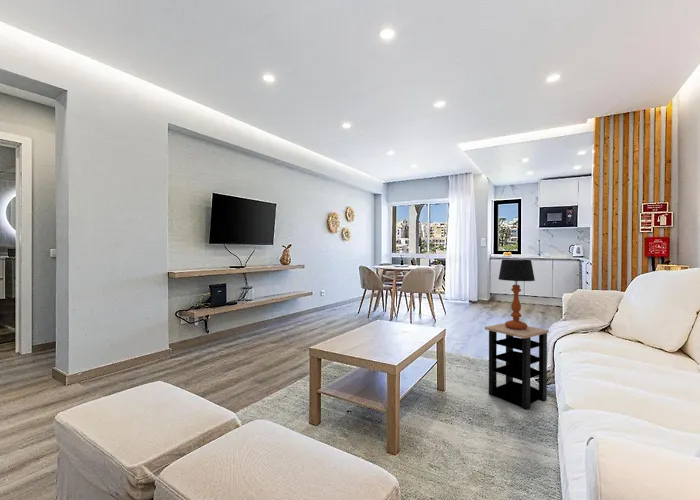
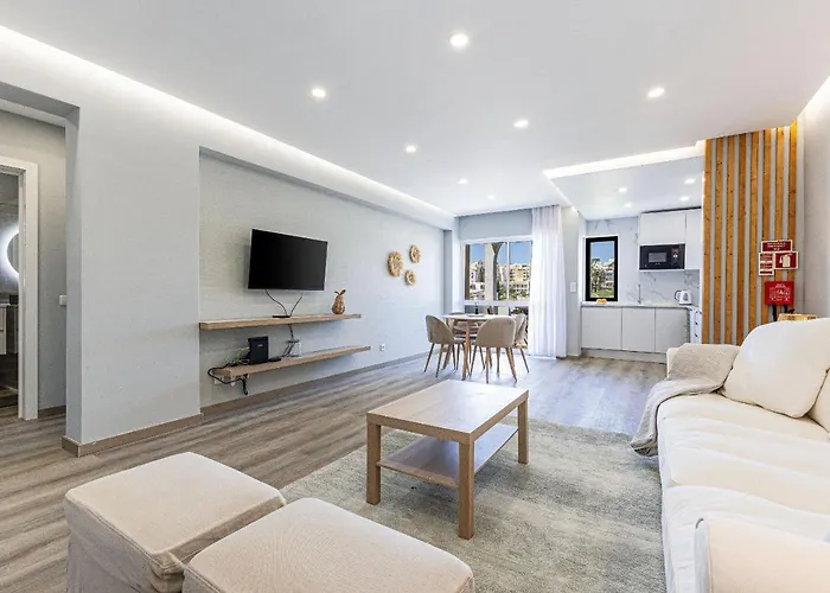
- side table [484,322,550,410]
- table lamp [497,258,536,330]
